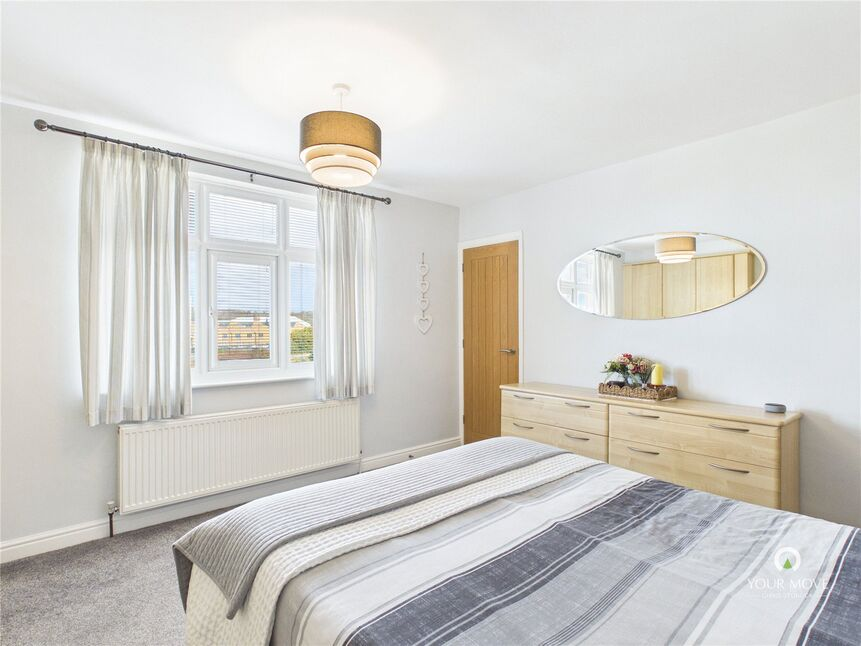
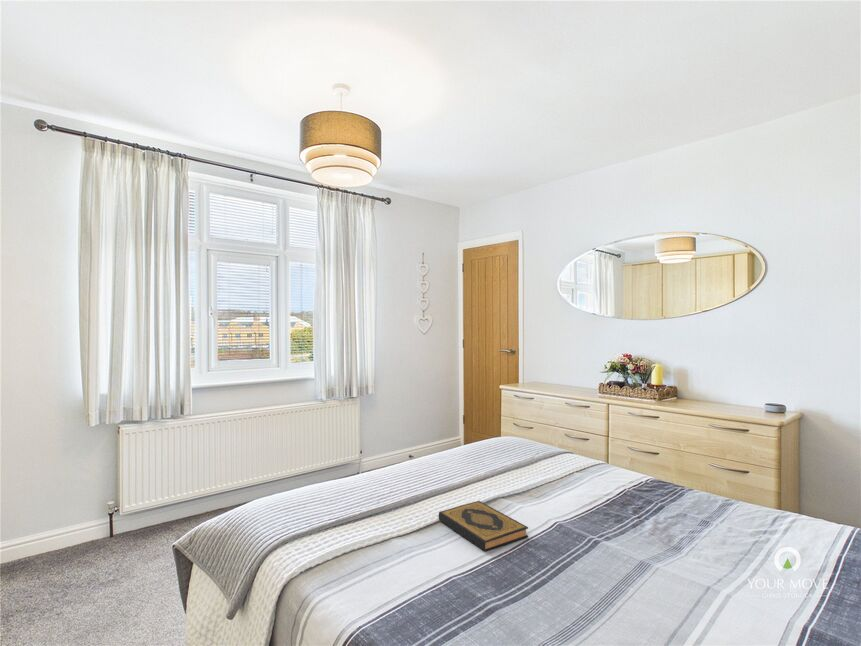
+ hardback book [438,500,529,552]
